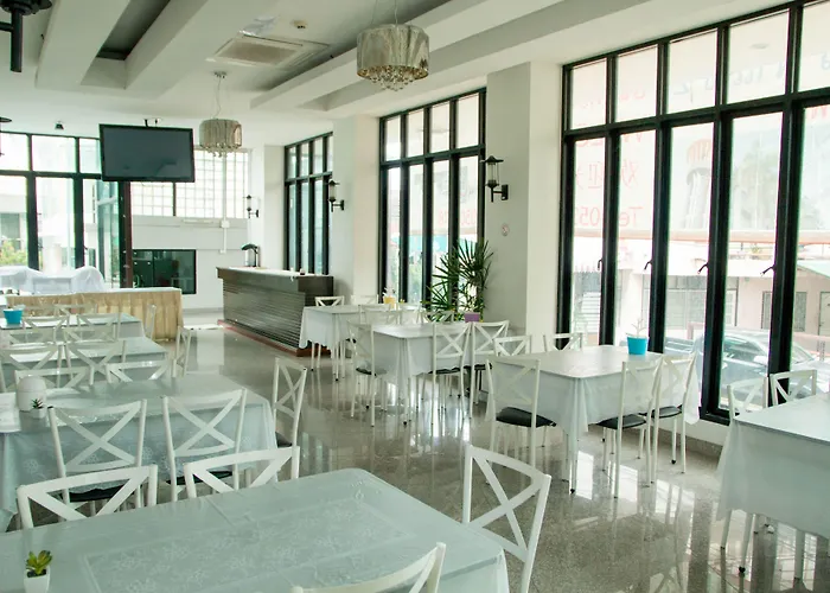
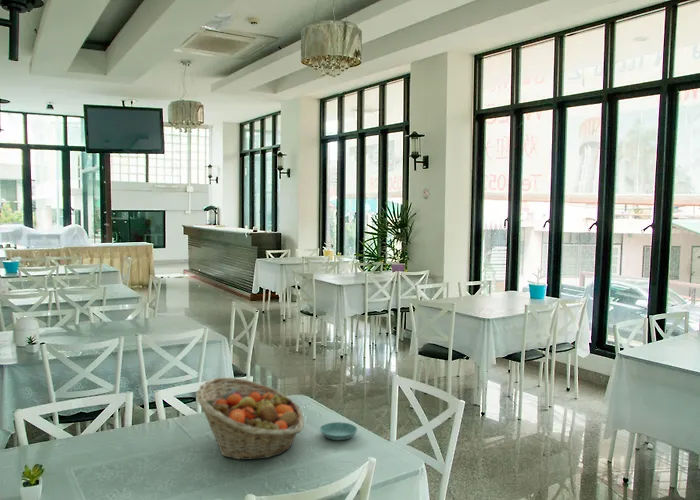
+ fruit basket [196,377,305,461]
+ saucer [319,421,358,441]
